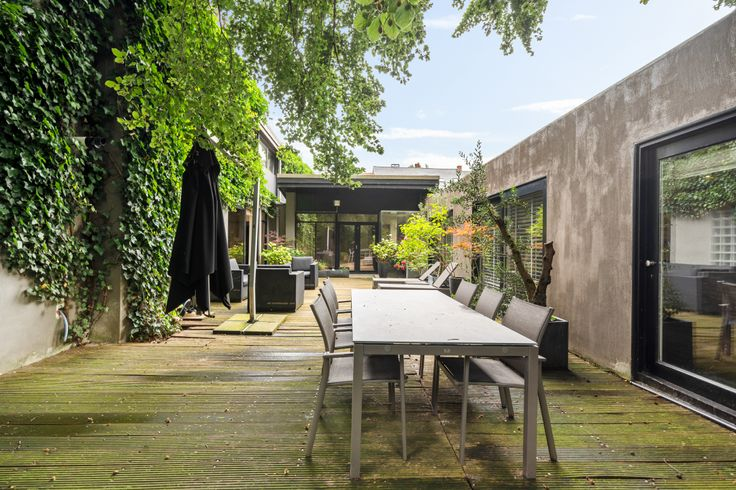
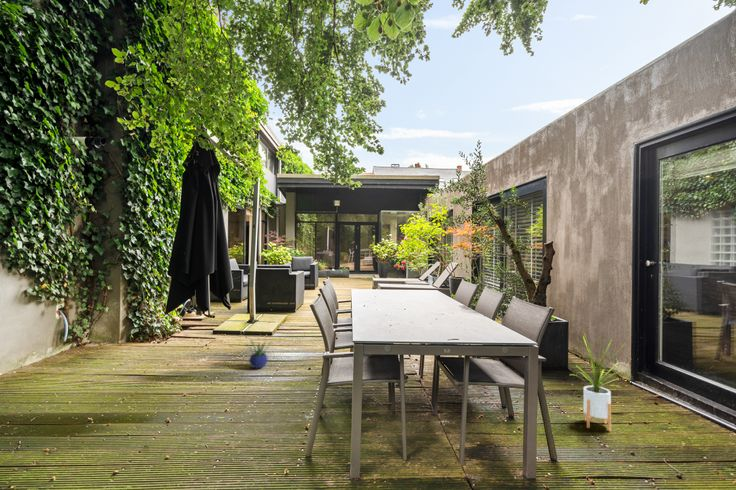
+ house plant [570,332,626,432]
+ potted plant [245,337,274,370]
